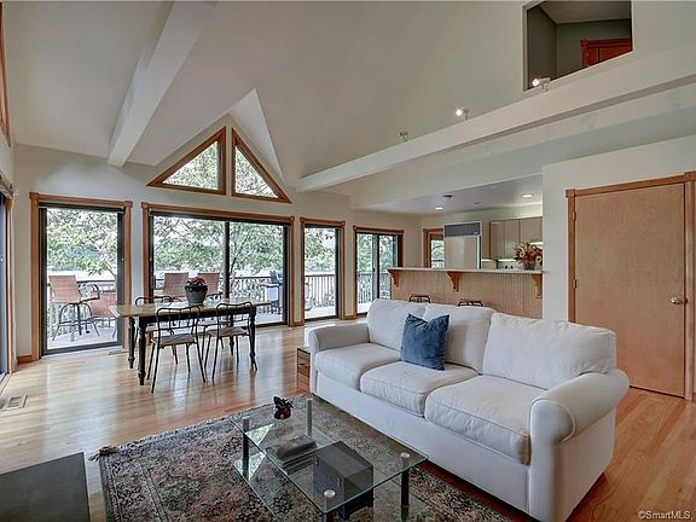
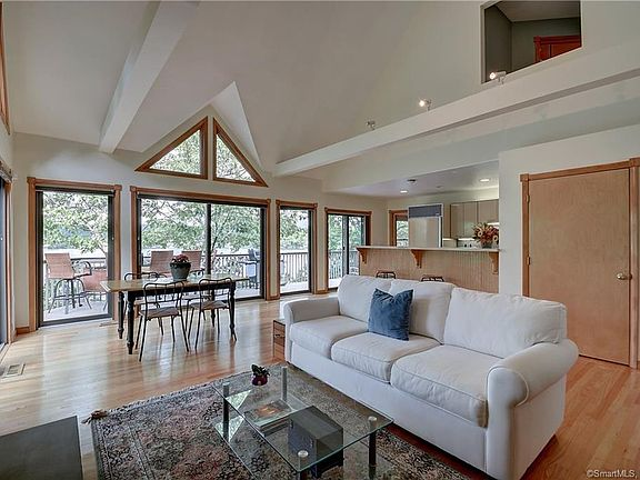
- remote control [276,436,318,460]
